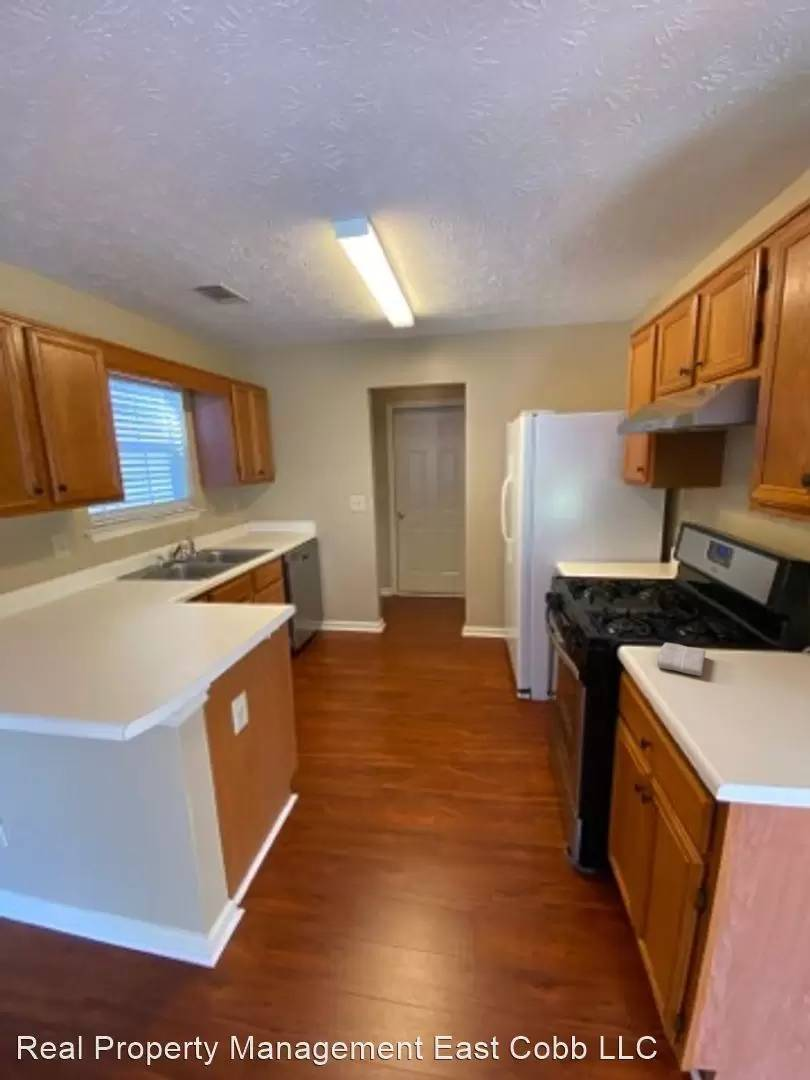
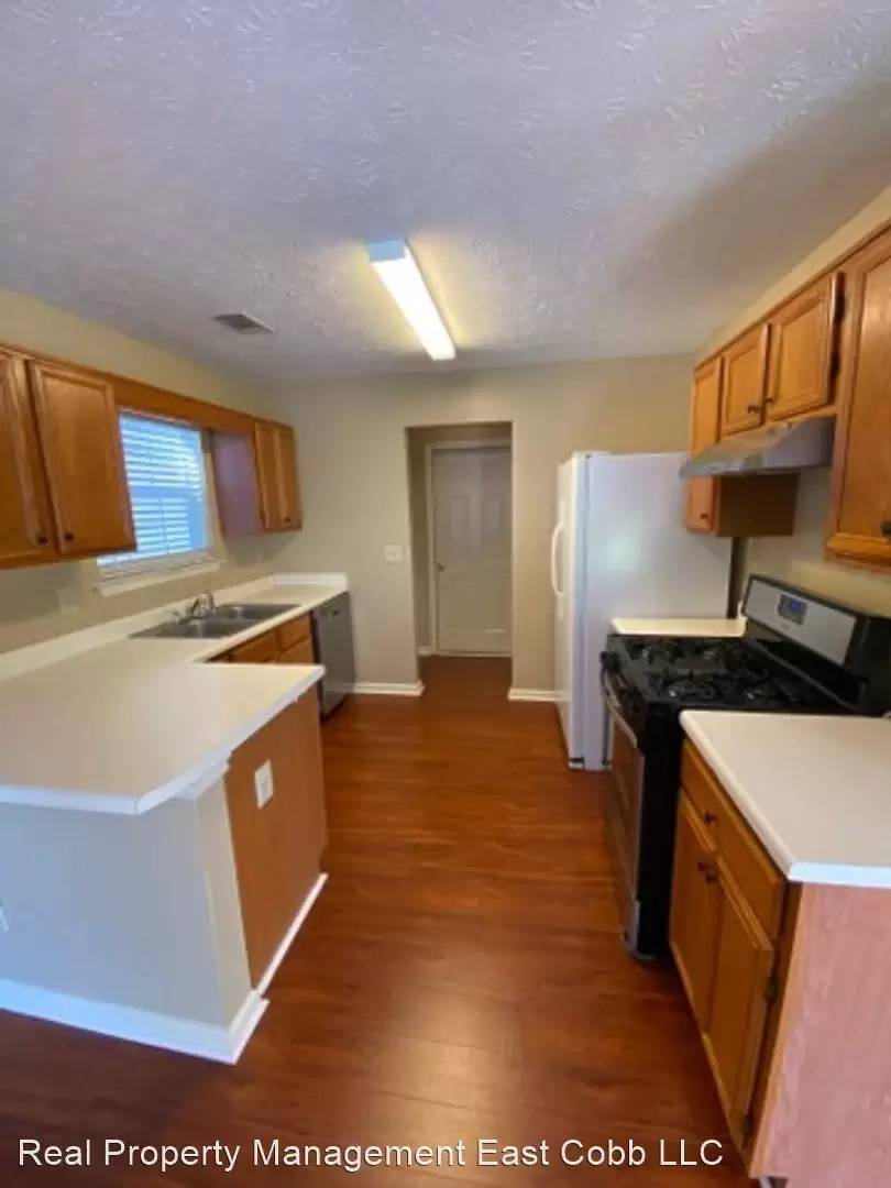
- washcloth [656,642,707,677]
